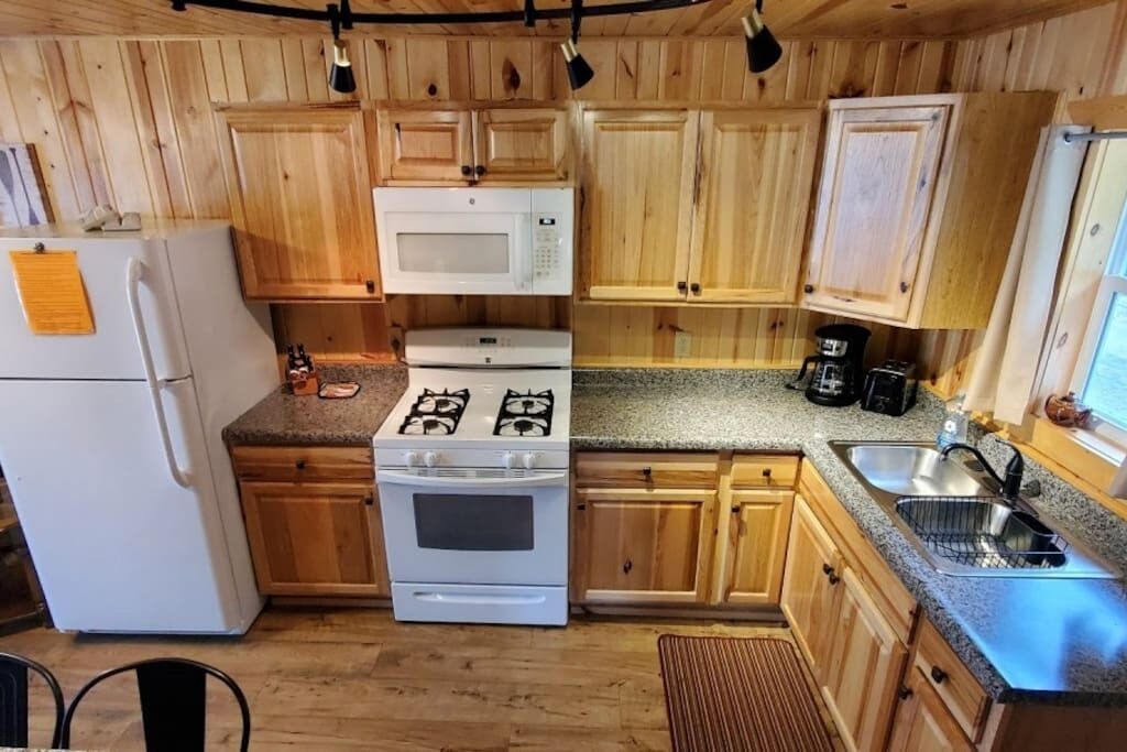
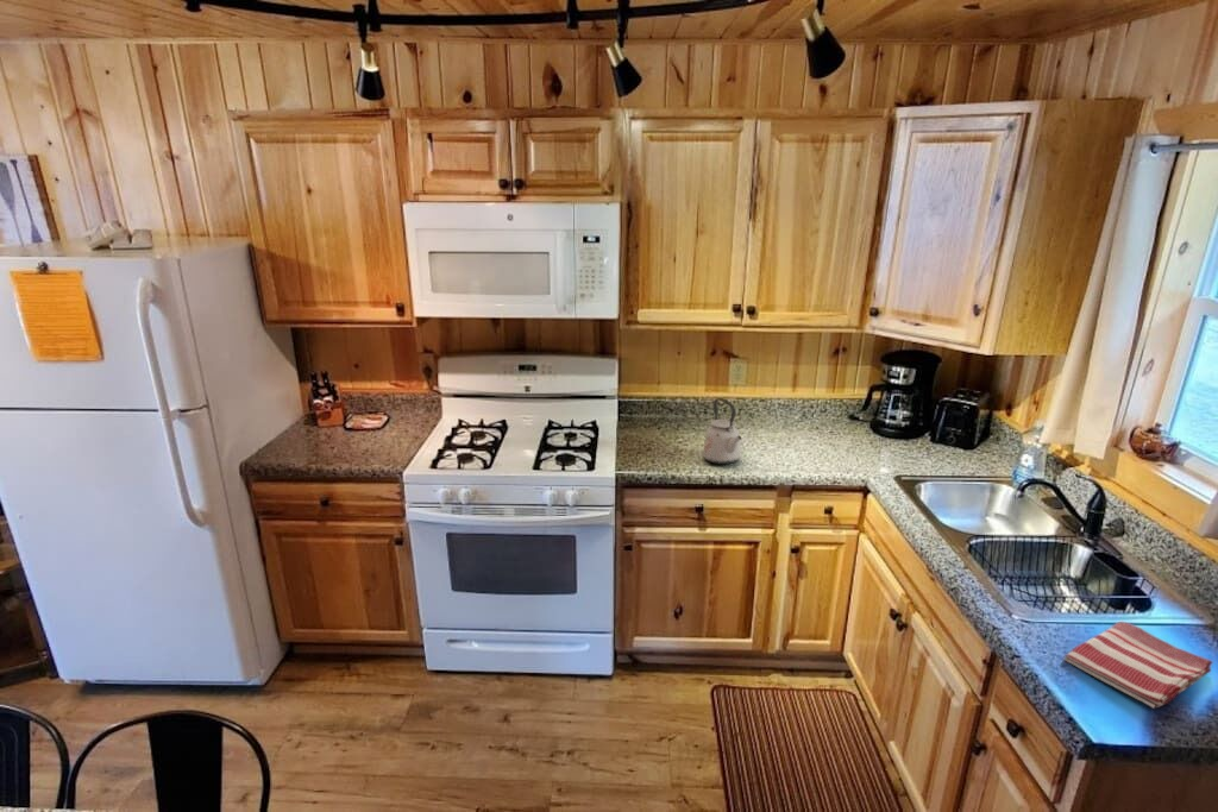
+ kettle [702,397,743,466]
+ dish towel [1062,621,1213,710]
